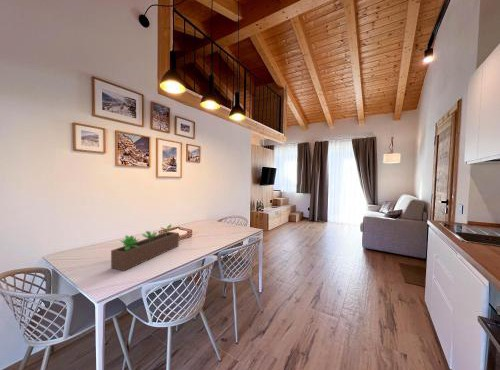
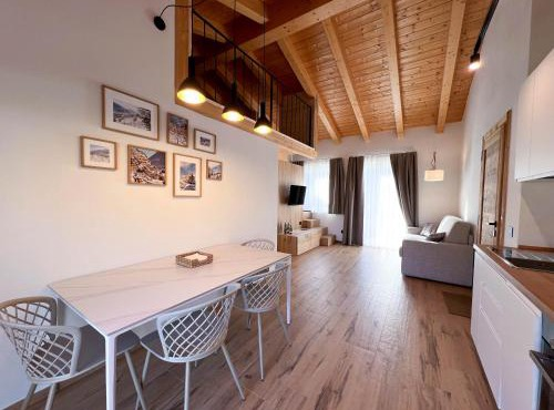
- succulent planter [110,224,180,272]
